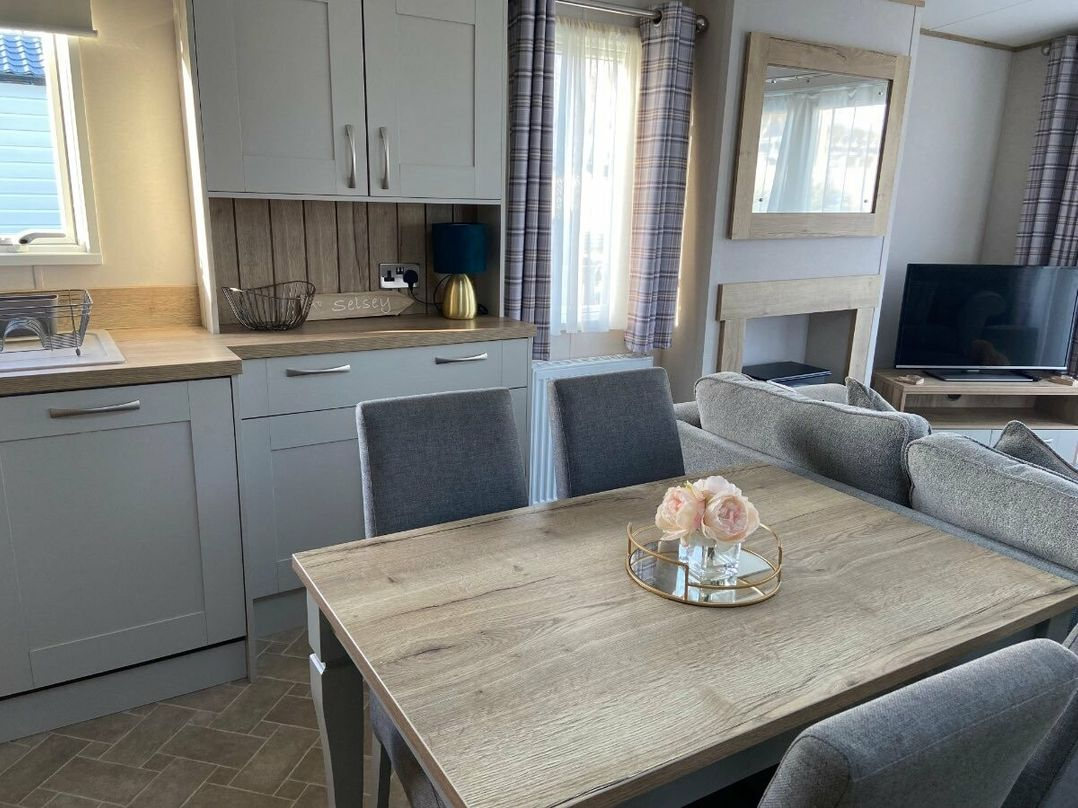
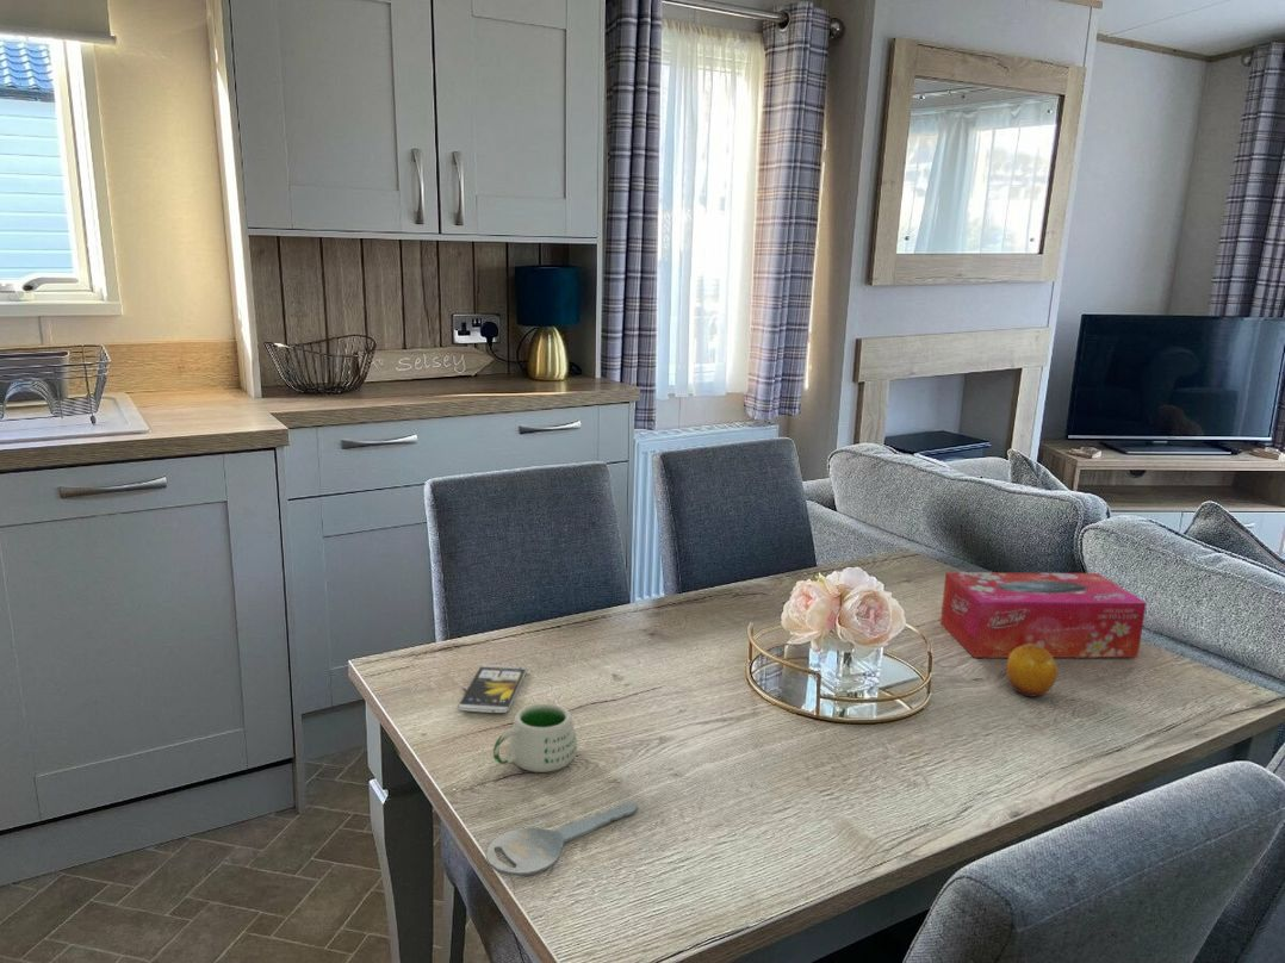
+ tissue box [939,571,1148,659]
+ key [485,802,639,877]
+ mug [492,702,578,773]
+ smartphone [458,664,528,714]
+ fruit [1006,645,1059,698]
